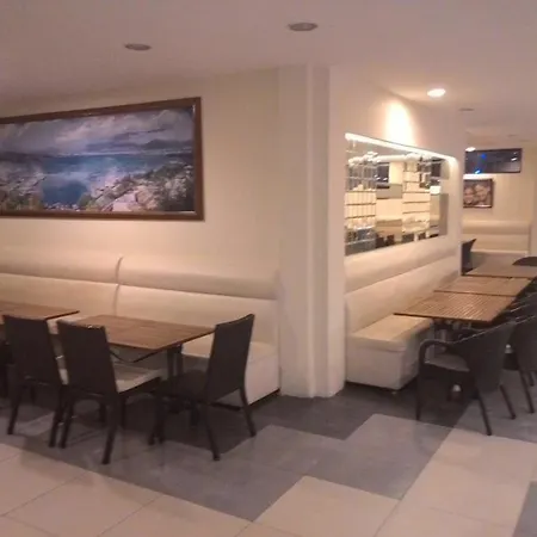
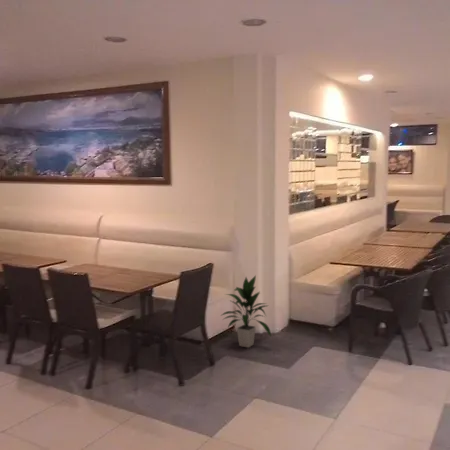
+ indoor plant [221,274,272,349]
